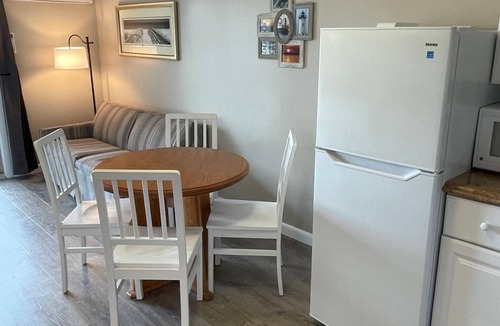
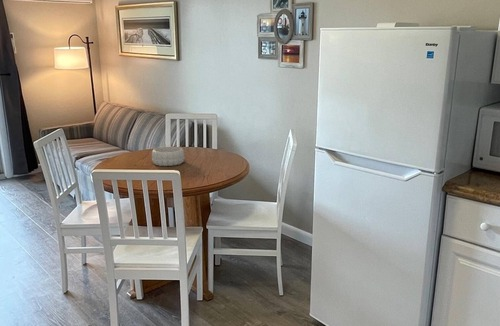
+ bowl [151,146,185,167]
